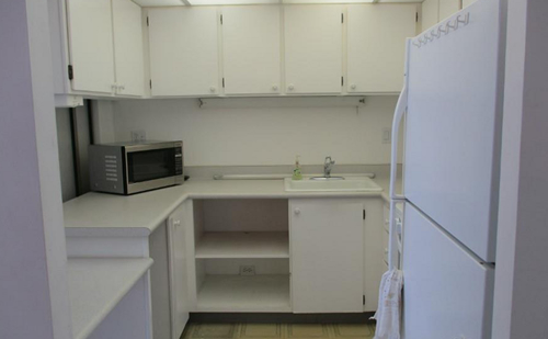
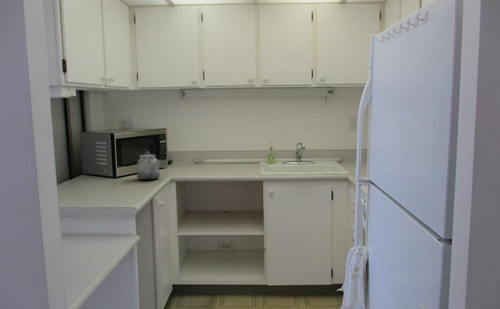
+ kettle [136,140,163,181]
